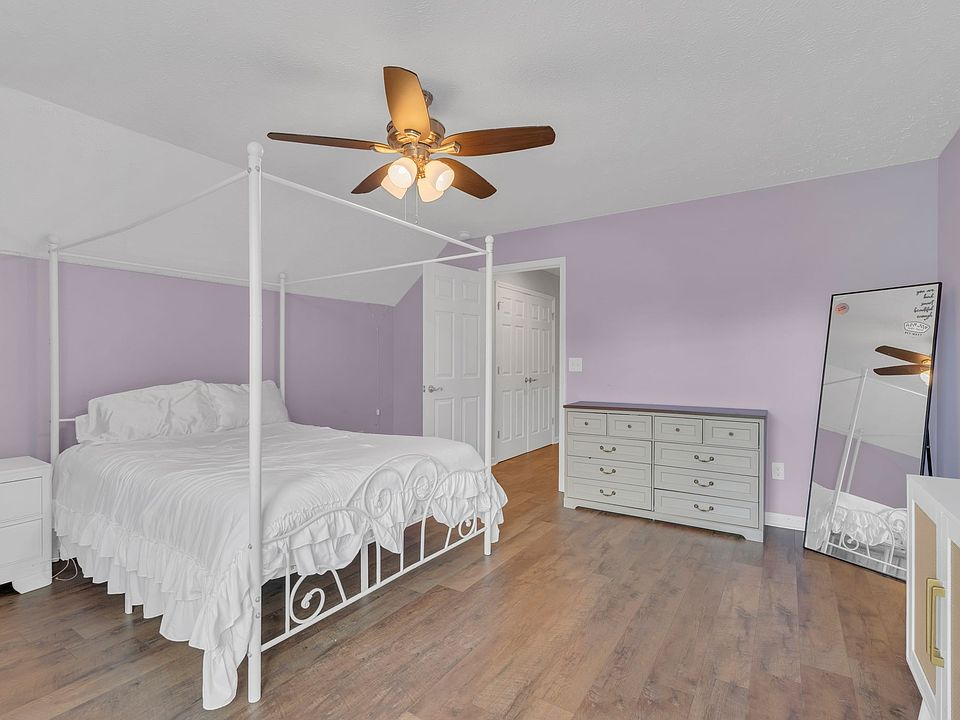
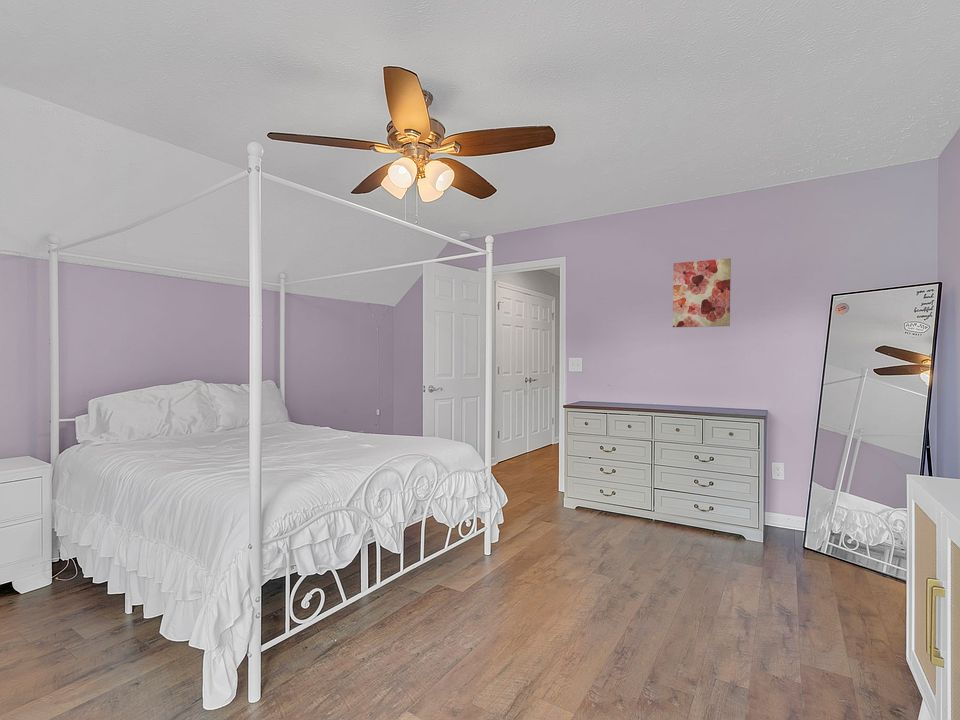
+ wall art [672,257,732,328]
